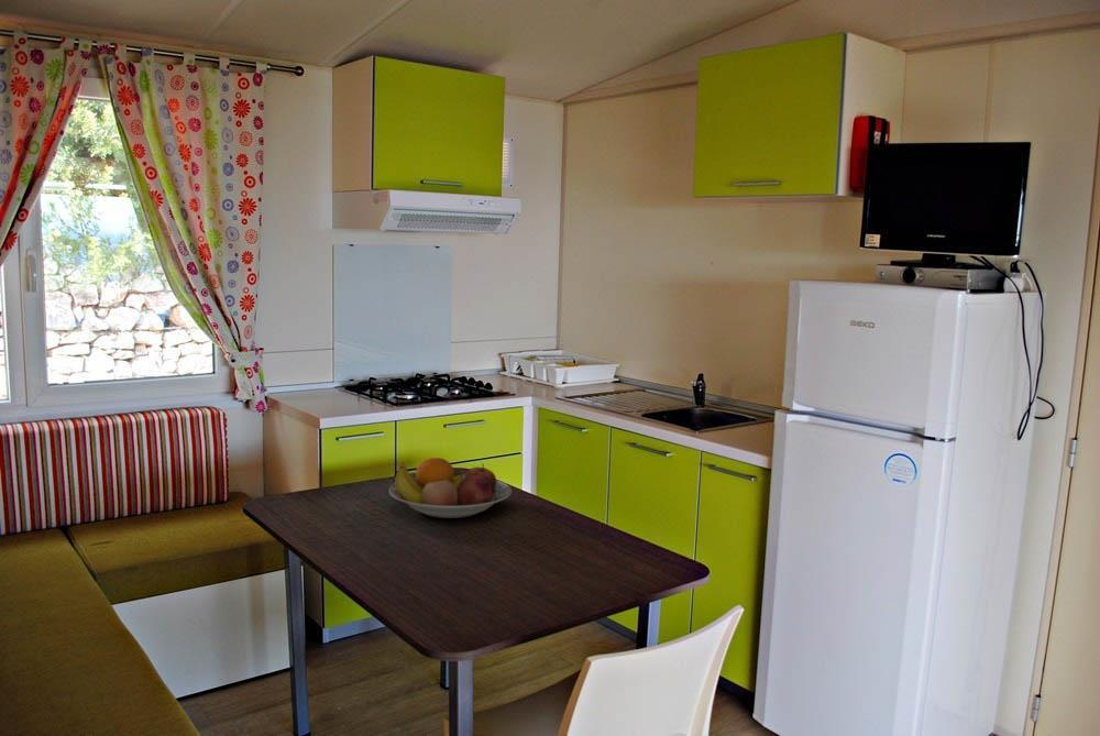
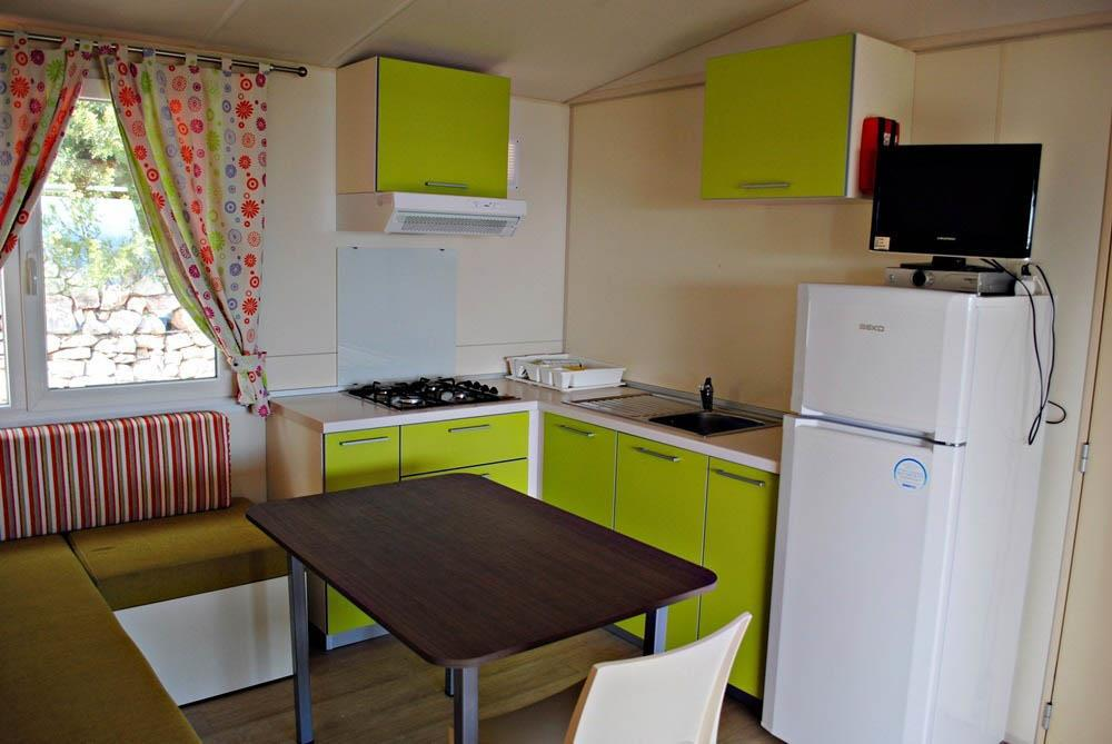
- fruit bowl [388,457,513,519]
